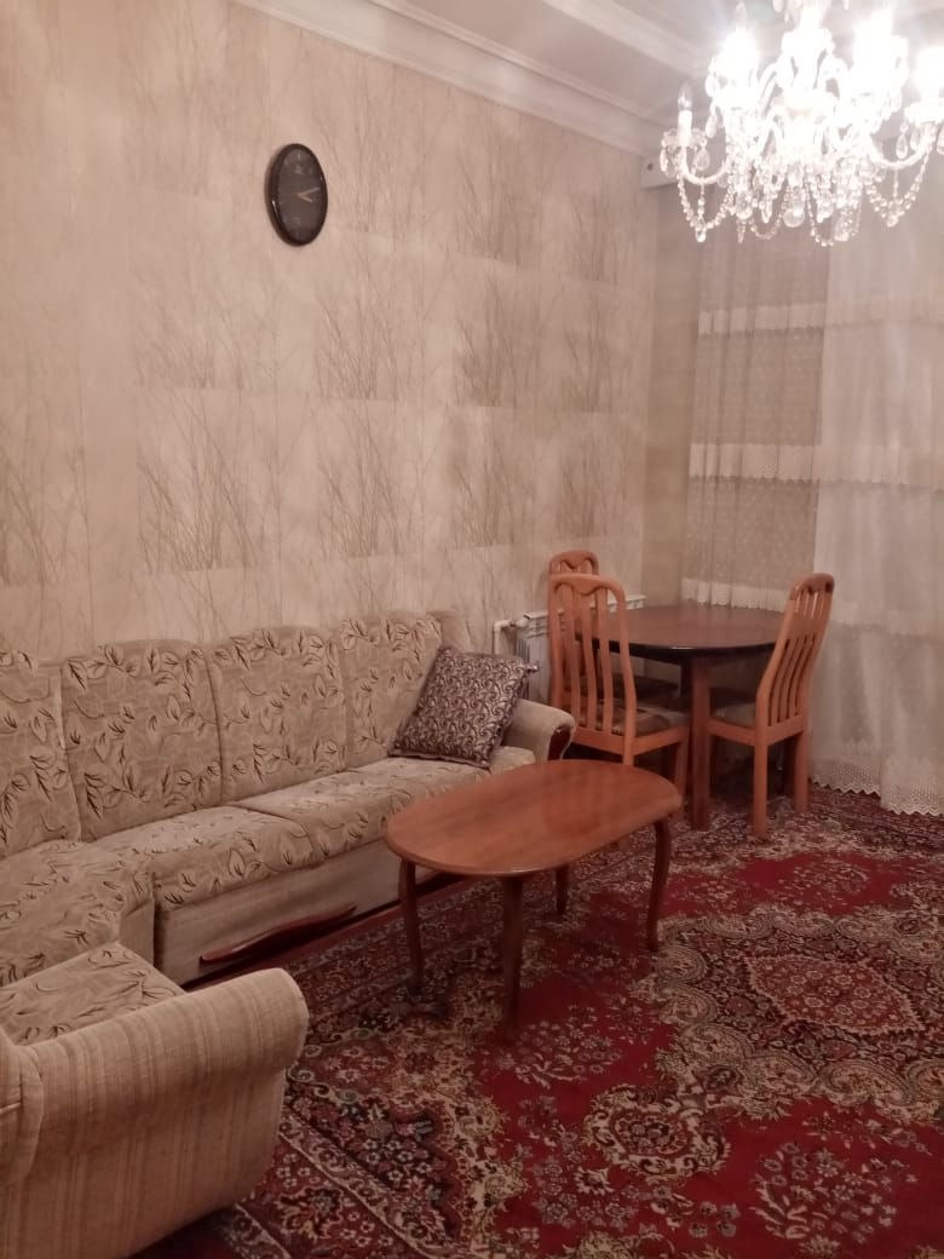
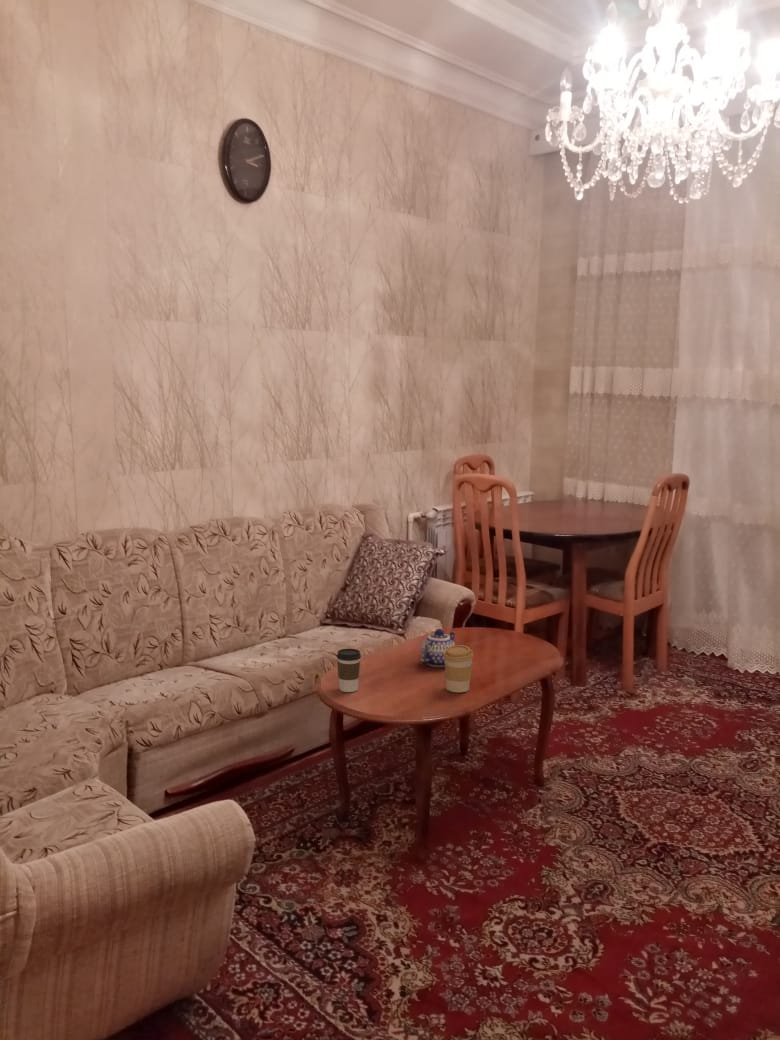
+ coffee cup [336,648,362,693]
+ teapot [420,628,456,668]
+ coffee cup [443,644,475,693]
